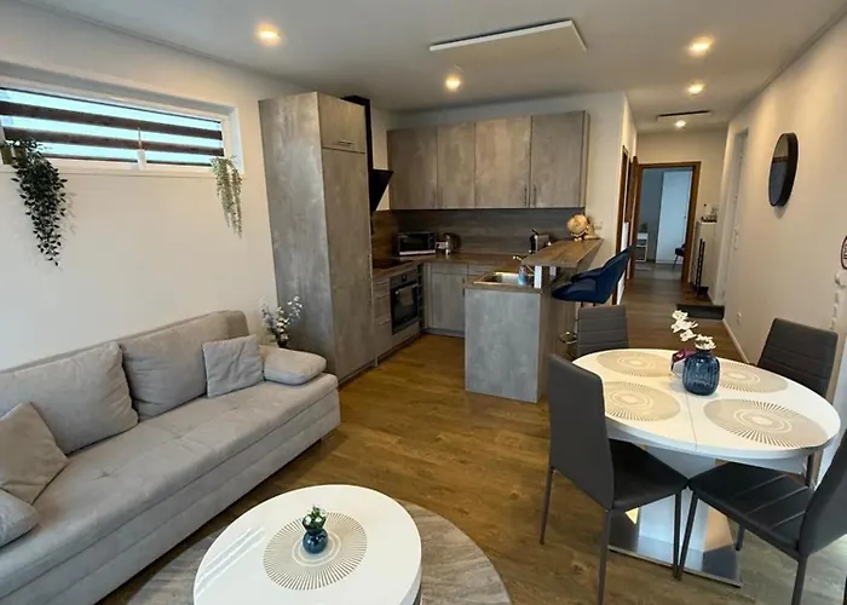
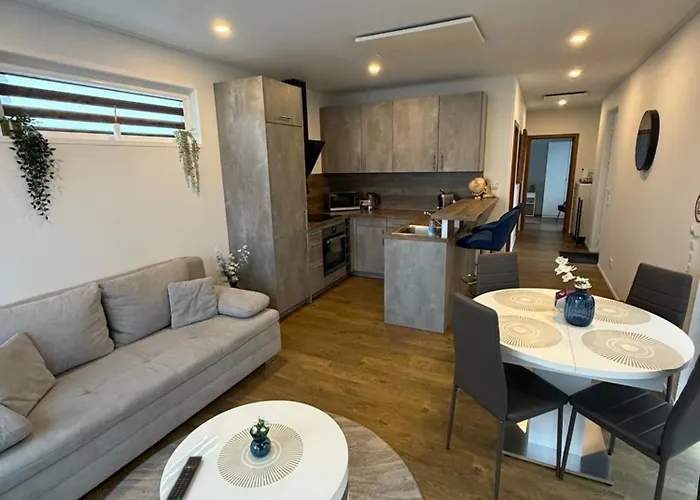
+ remote control [165,455,203,500]
